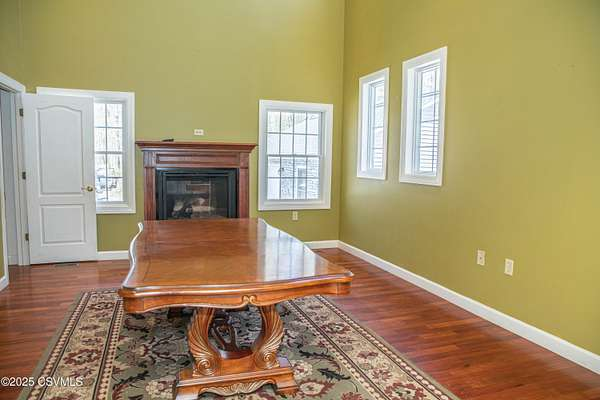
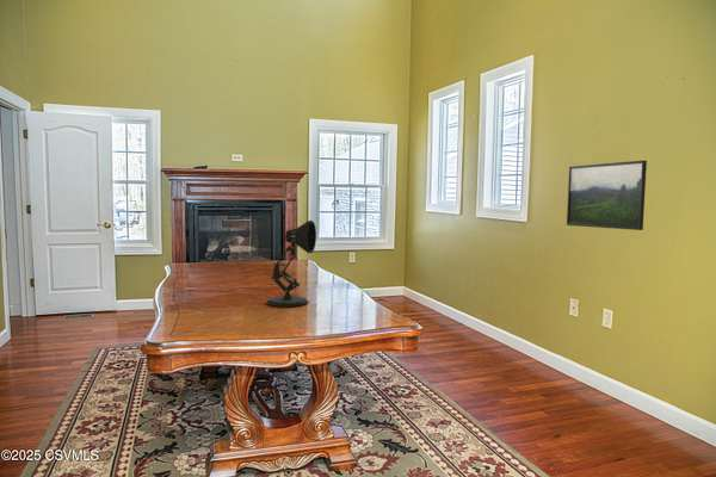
+ desk lamp [265,219,317,308]
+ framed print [566,160,648,231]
